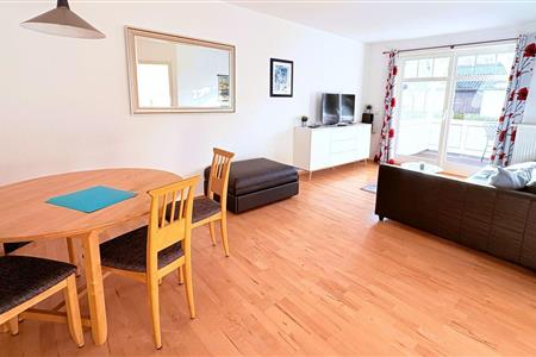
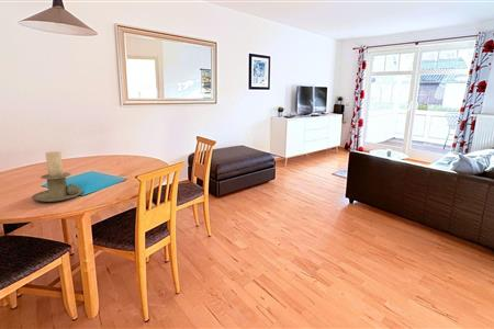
+ candle holder [31,150,83,203]
